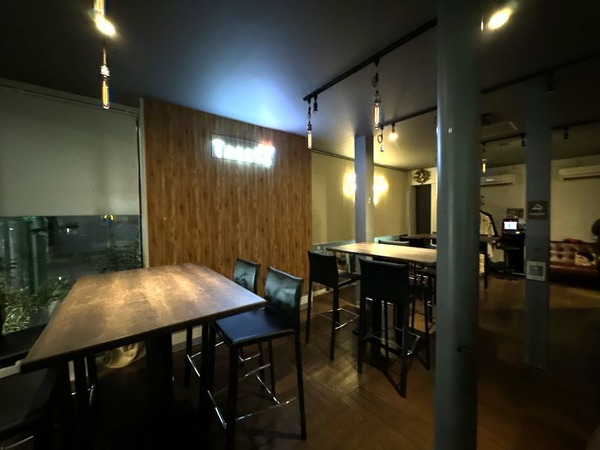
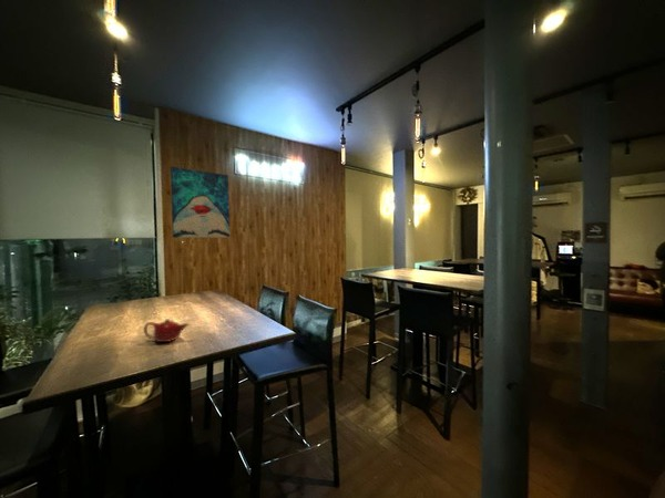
+ wall art [170,166,231,239]
+ teapot [143,318,190,343]
